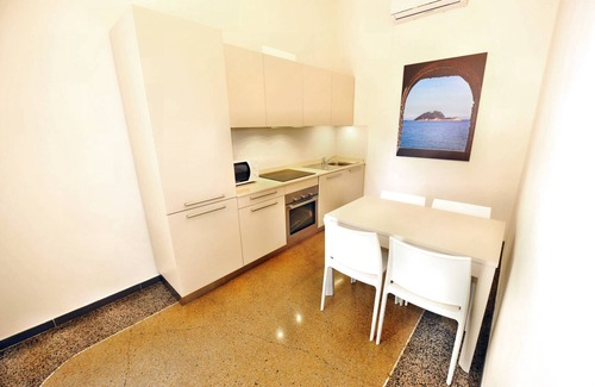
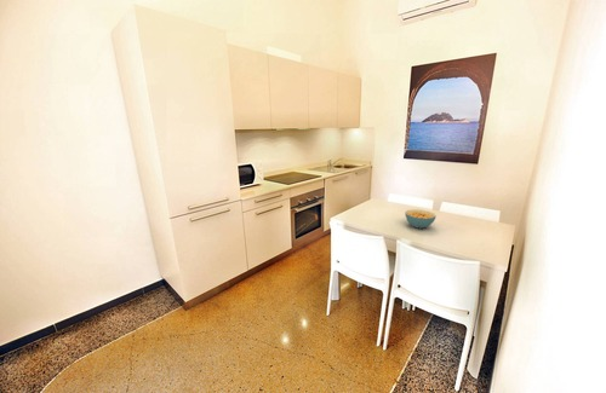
+ cereal bowl [404,208,438,230]
